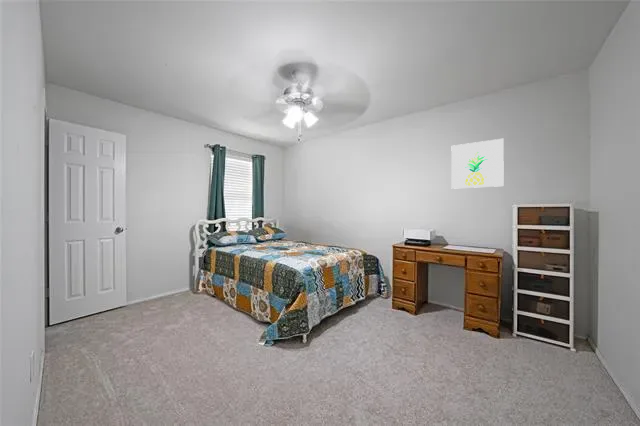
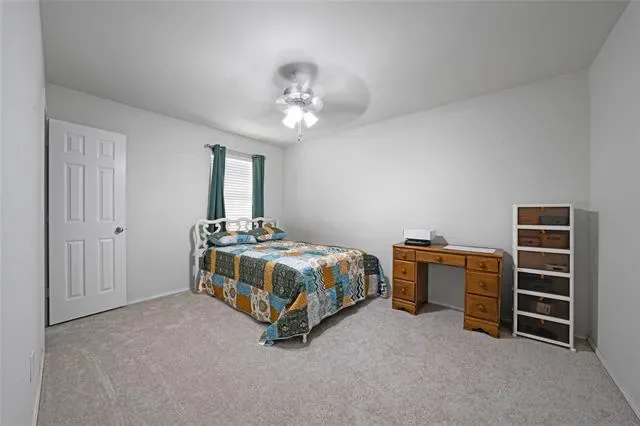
- wall art [450,138,505,190]
